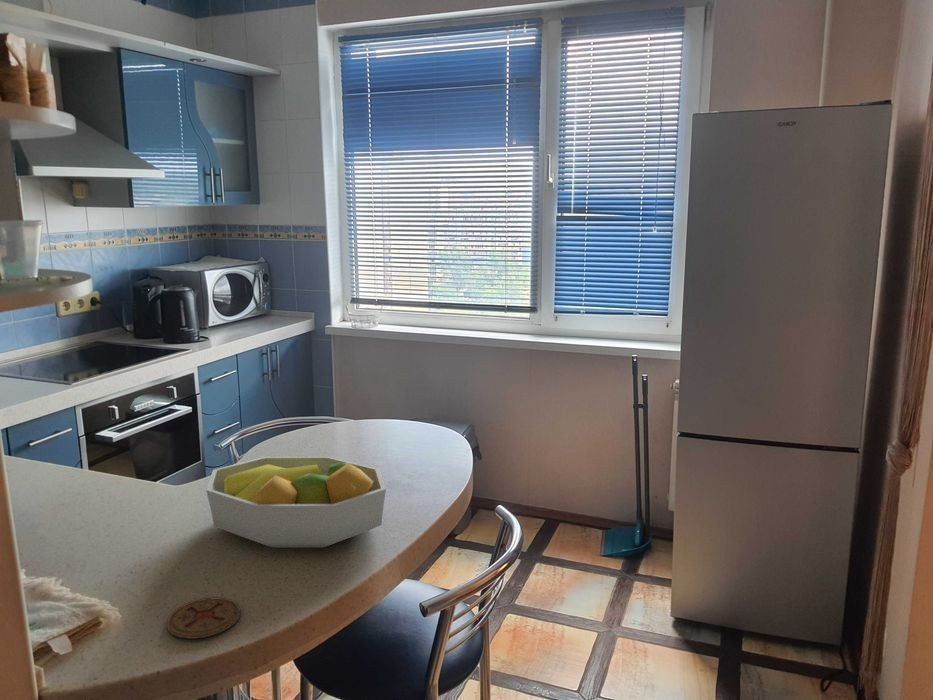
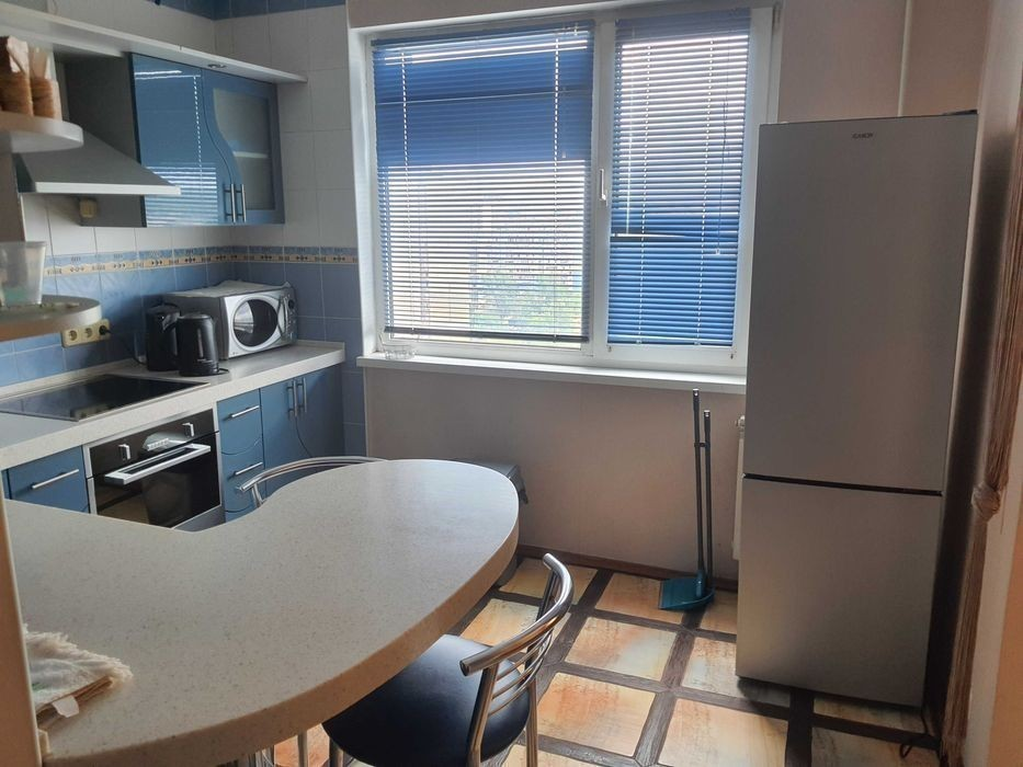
- coaster [166,596,241,640]
- fruit bowl [205,456,387,549]
